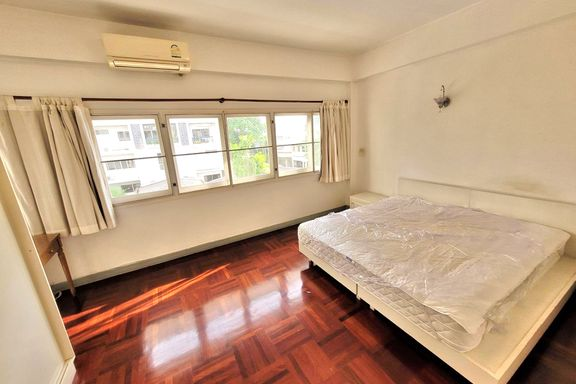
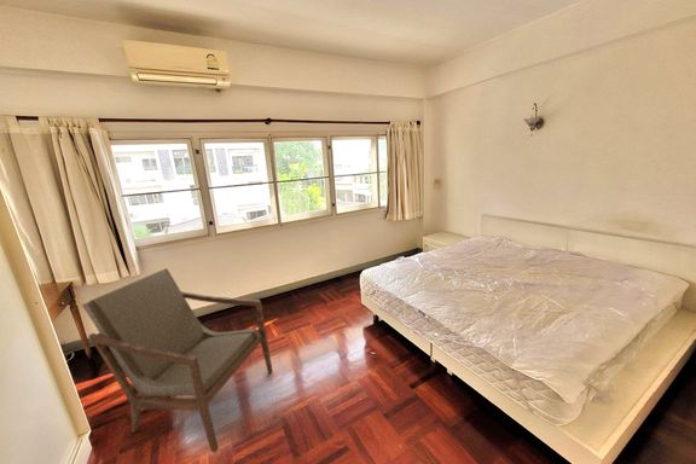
+ armchair [81,267,274,454]
